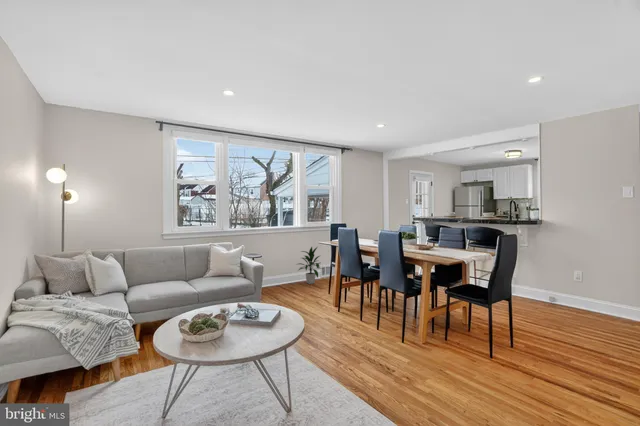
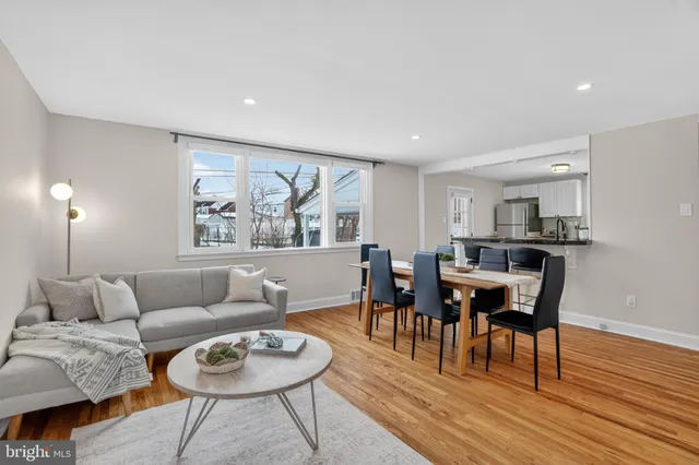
- indoor plant [295,246,323,285]
